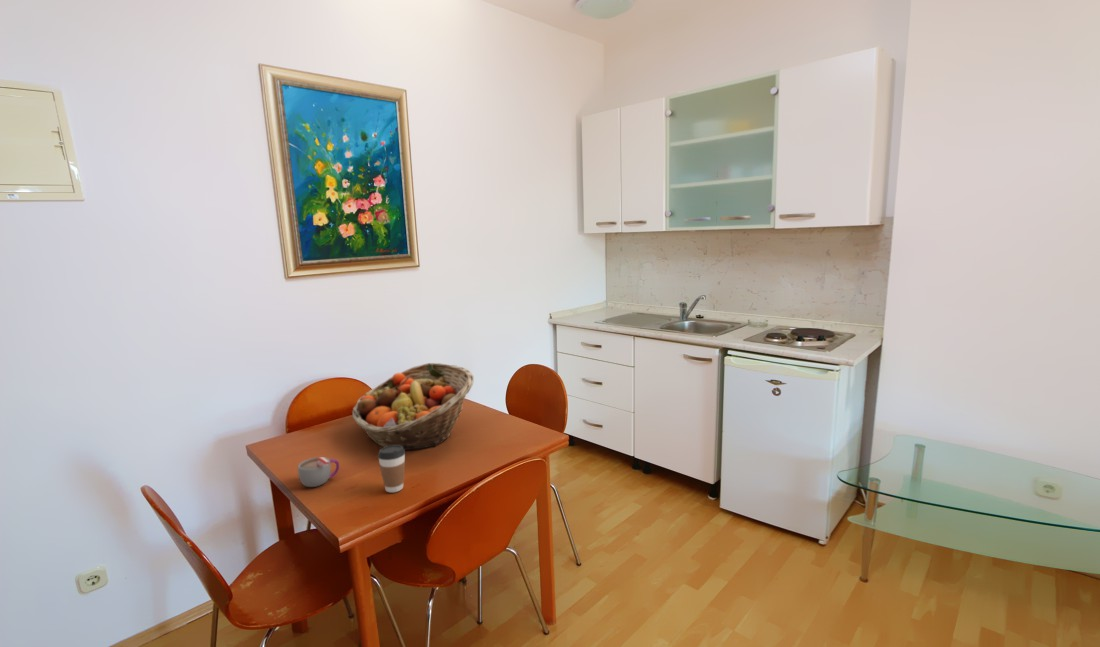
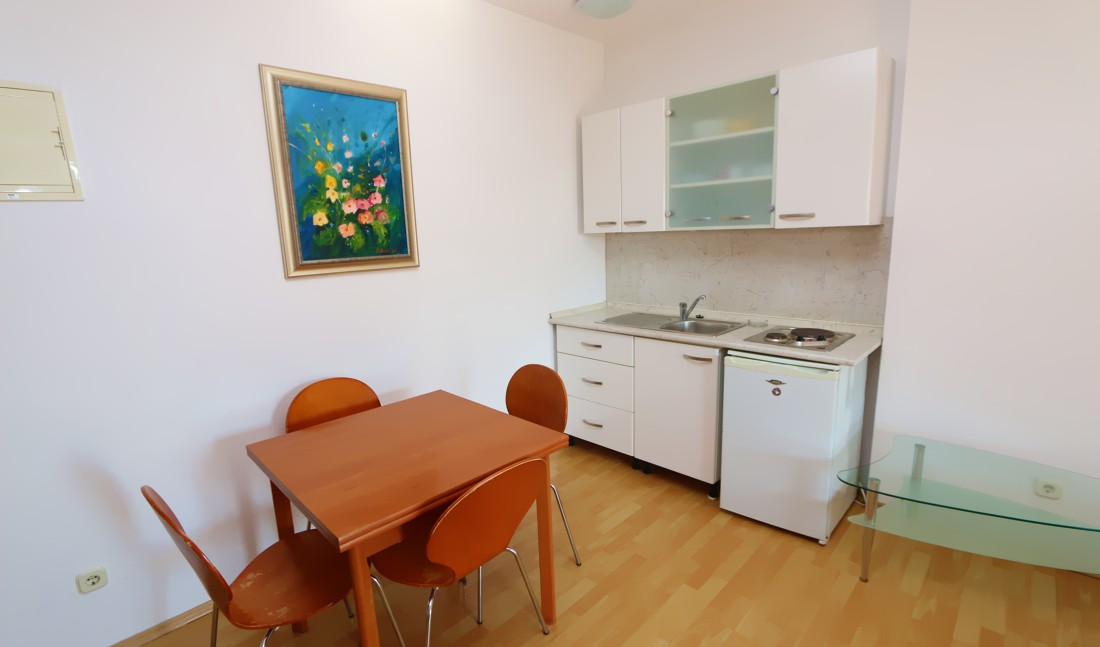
- mug [297,456,340,488]
- fruit basket [351,362,475,451]
- coffee cup [377,445,406,494]
